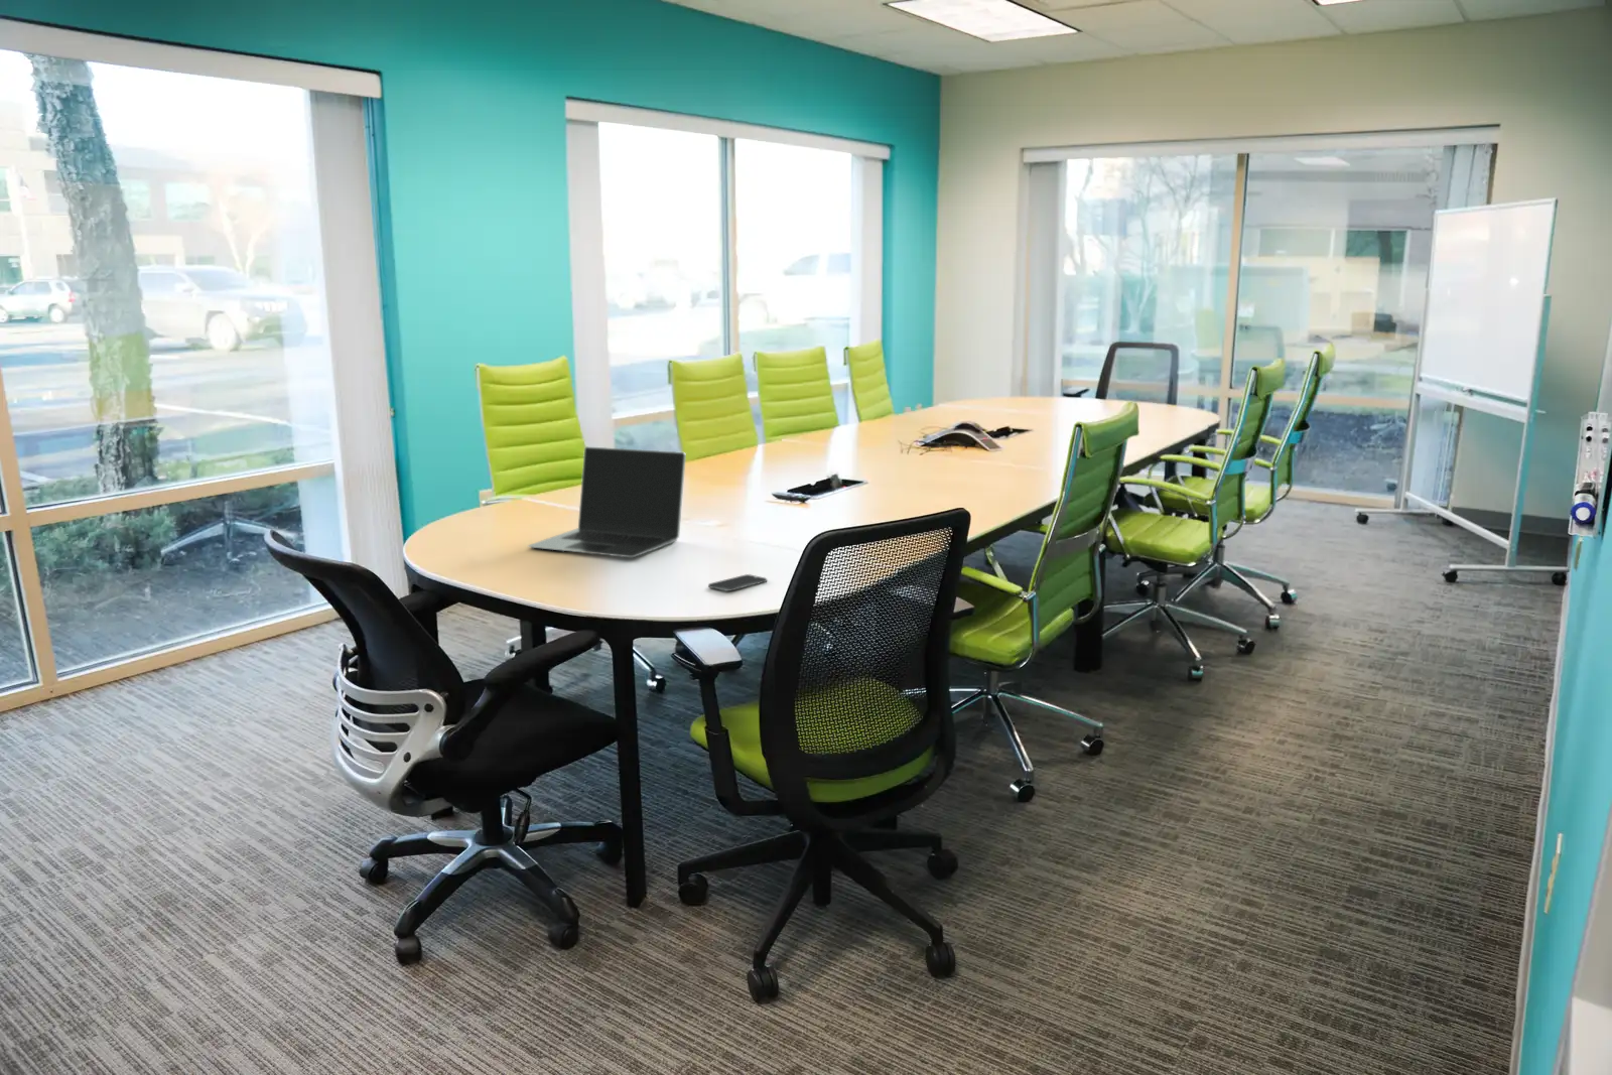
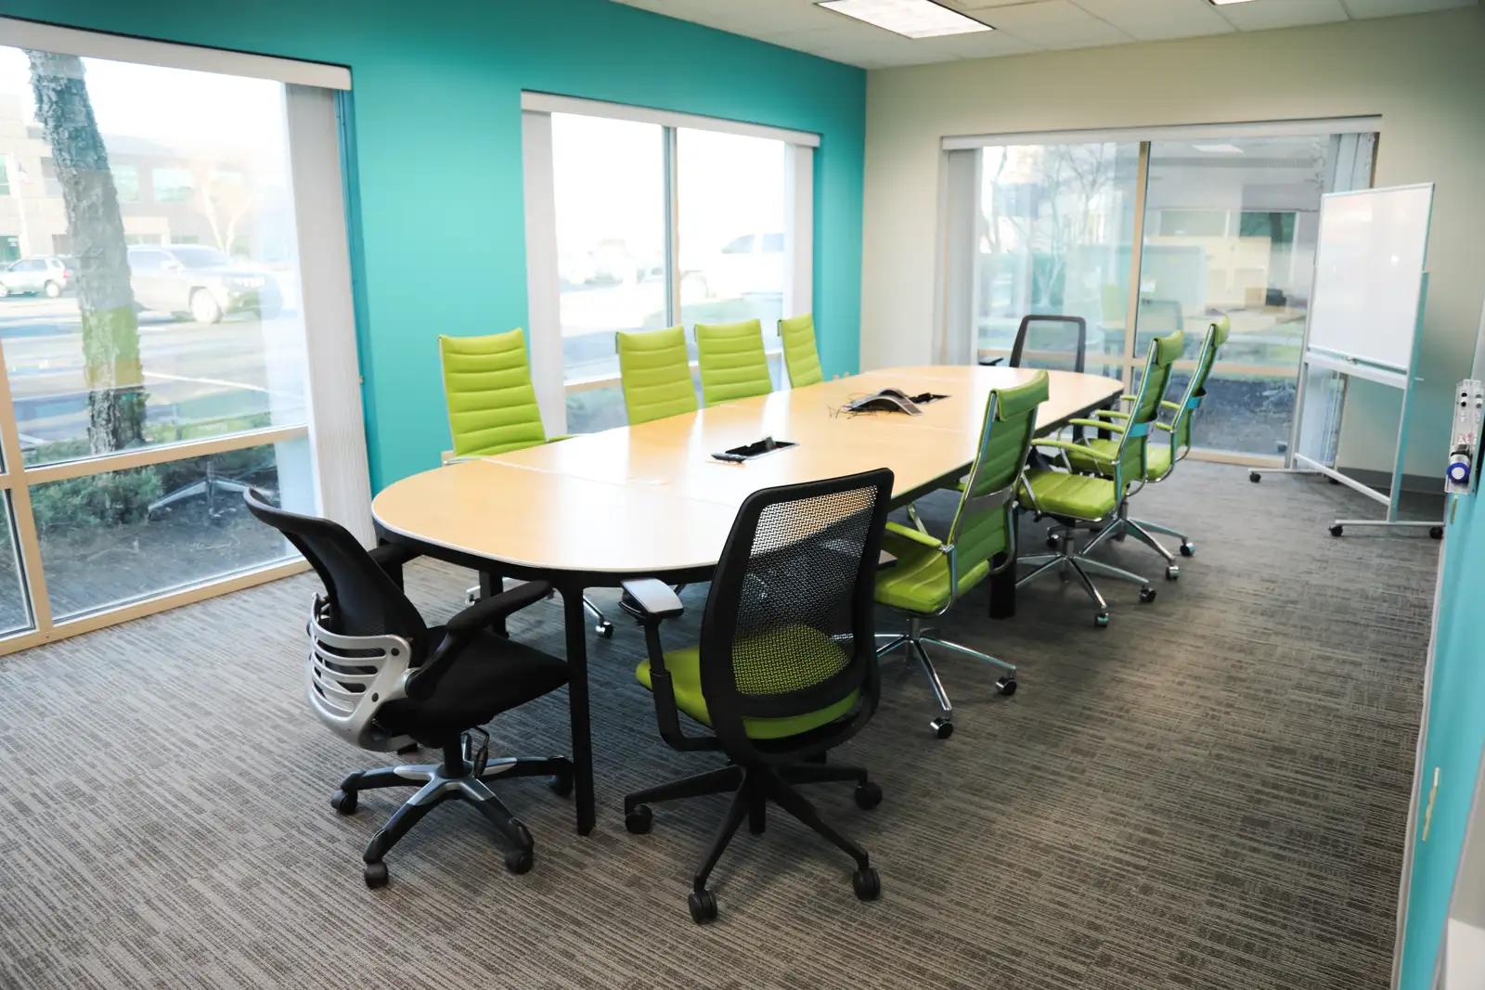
- laptop [527,445,687,558]
- smartphone [708,573,768,593]
